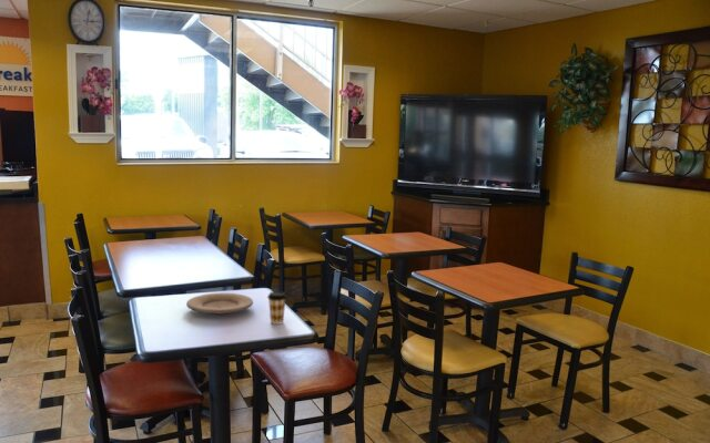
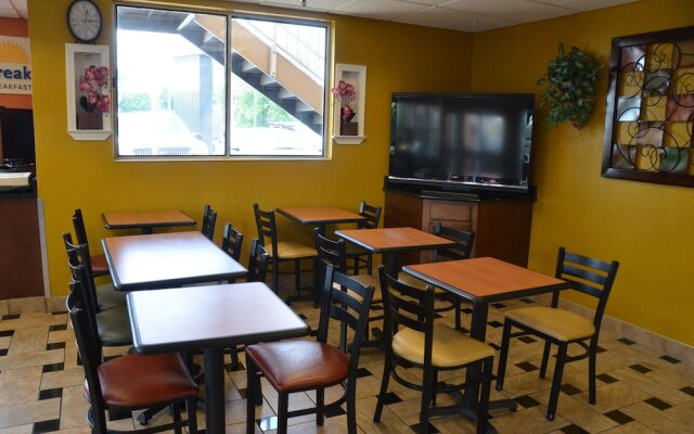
- coffee cup [266,290,288,326]
- plate [185,292,254,315]
